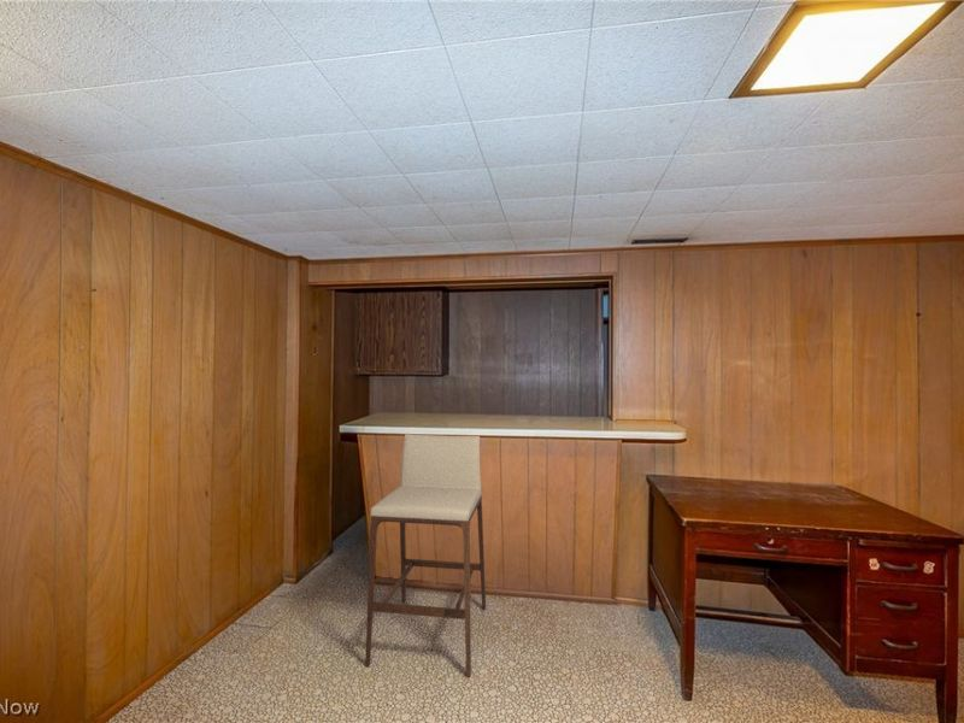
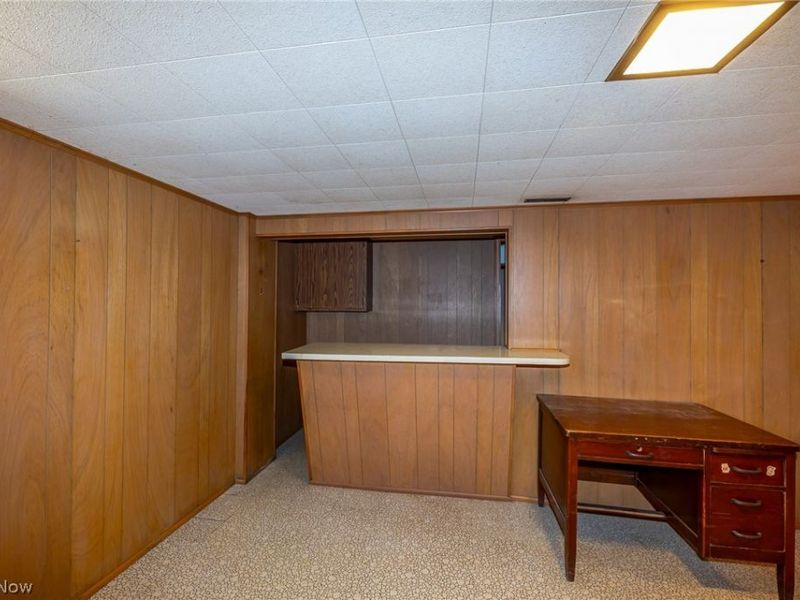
- bar stool [364,433,487,678]
